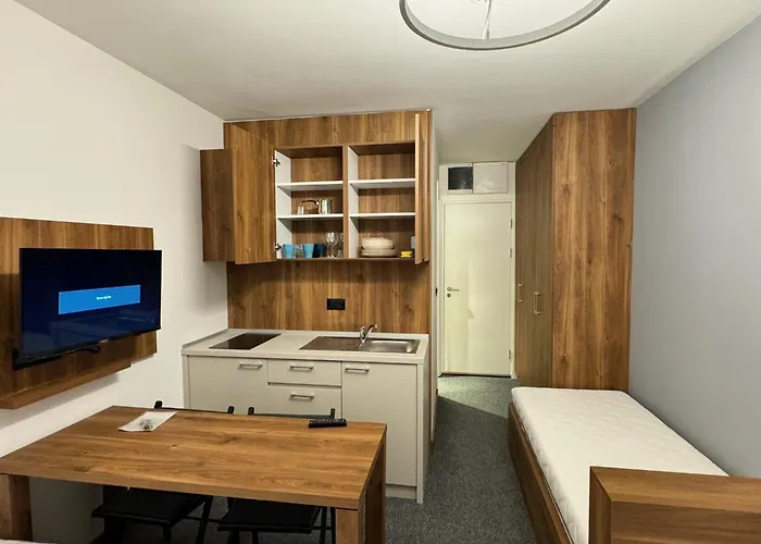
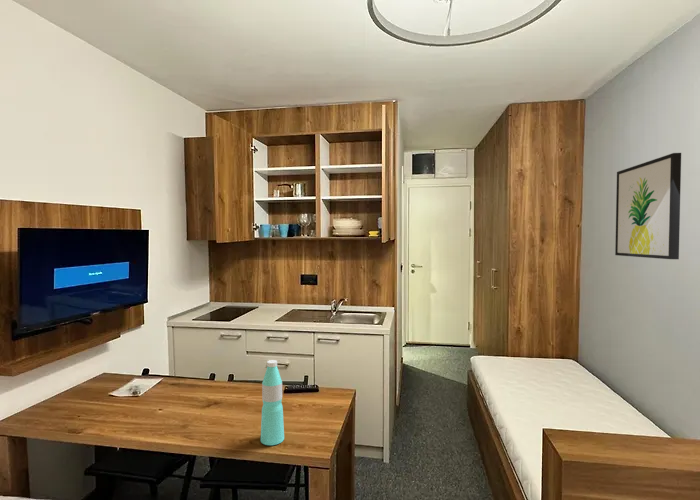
+ water bottle [260,359,285,446]
+ wall art [614,152,682,260]
